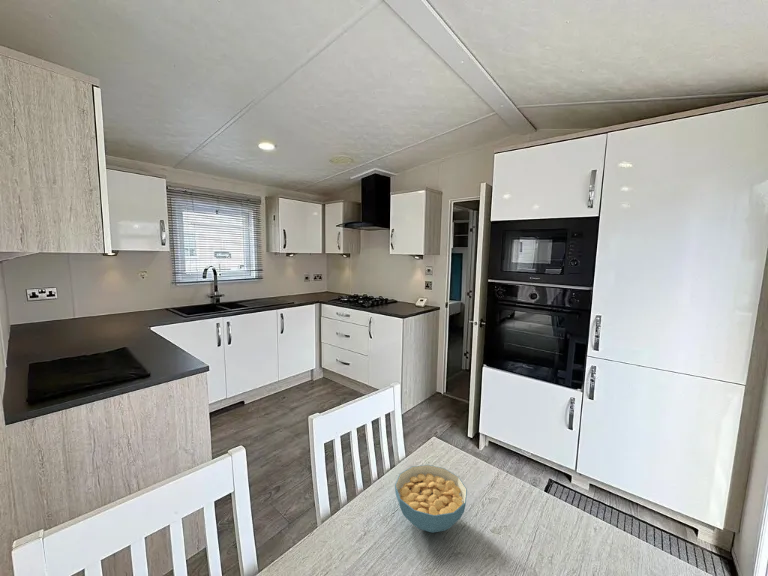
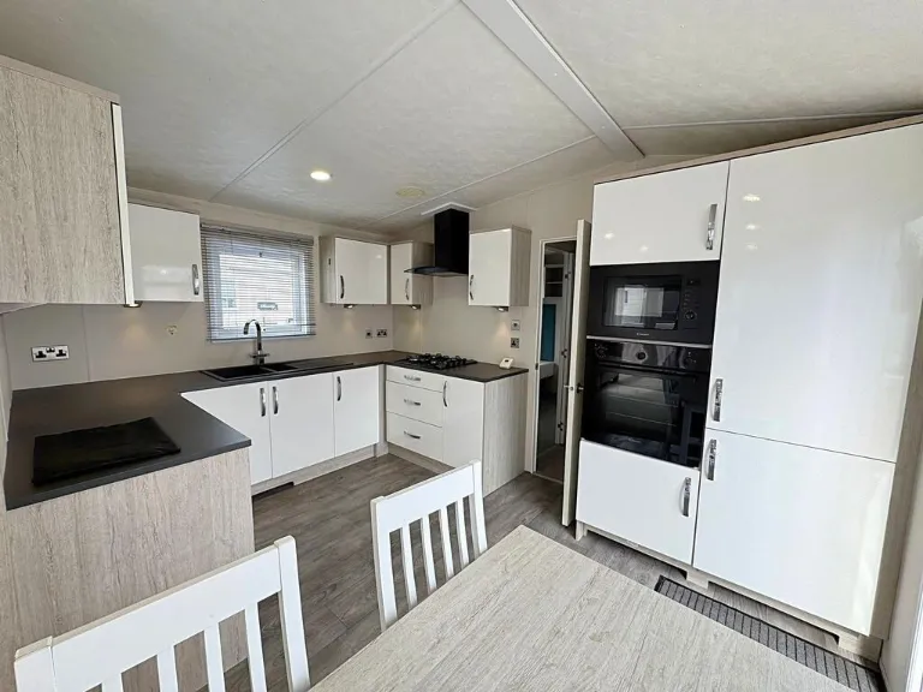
- cereal bowl [394,464,468,533]
